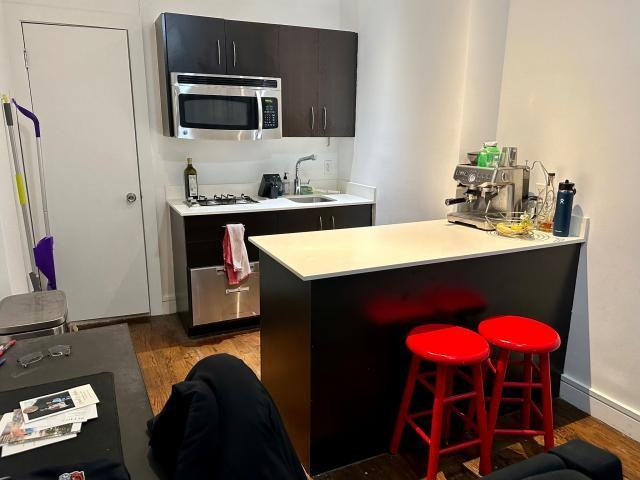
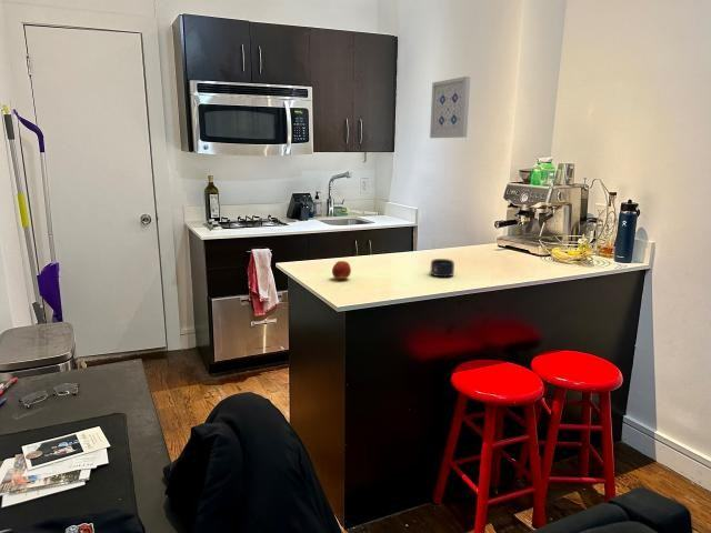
+ wall art [429,76,471,139]
+ apple [331,260,352,280]
+ mug [429,258,455,278]
